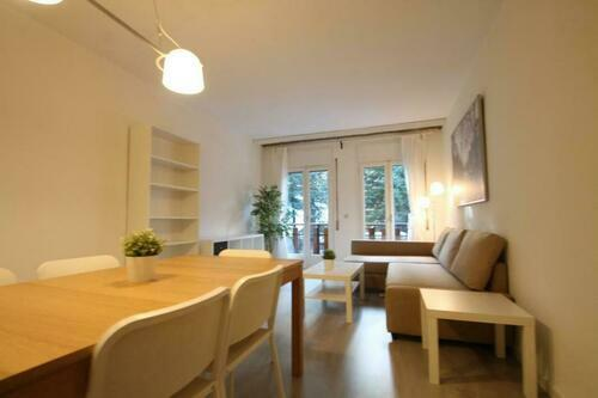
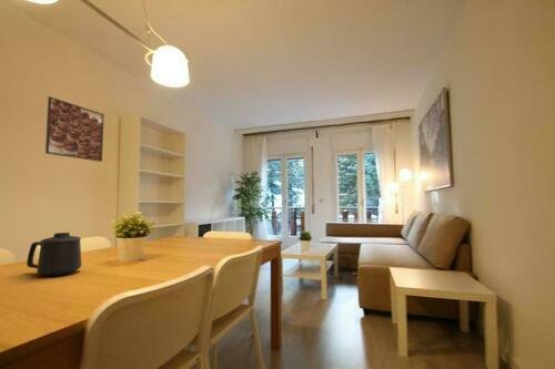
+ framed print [44,95,105,163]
+ mug [26,232,82,277]
